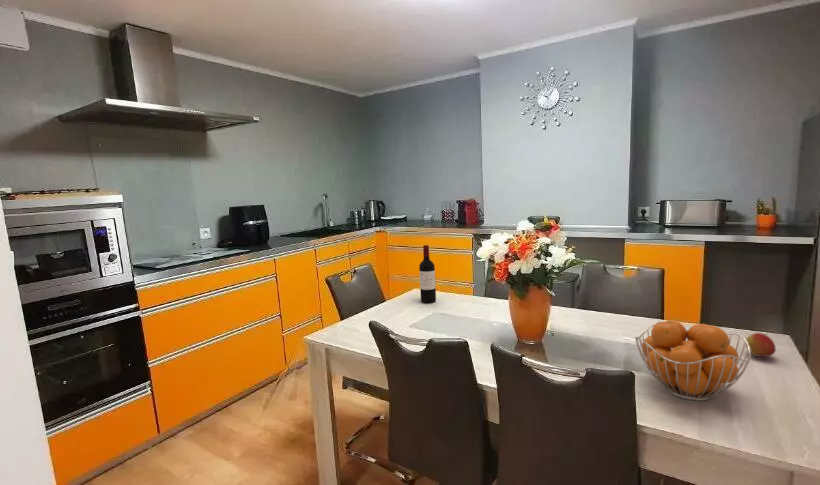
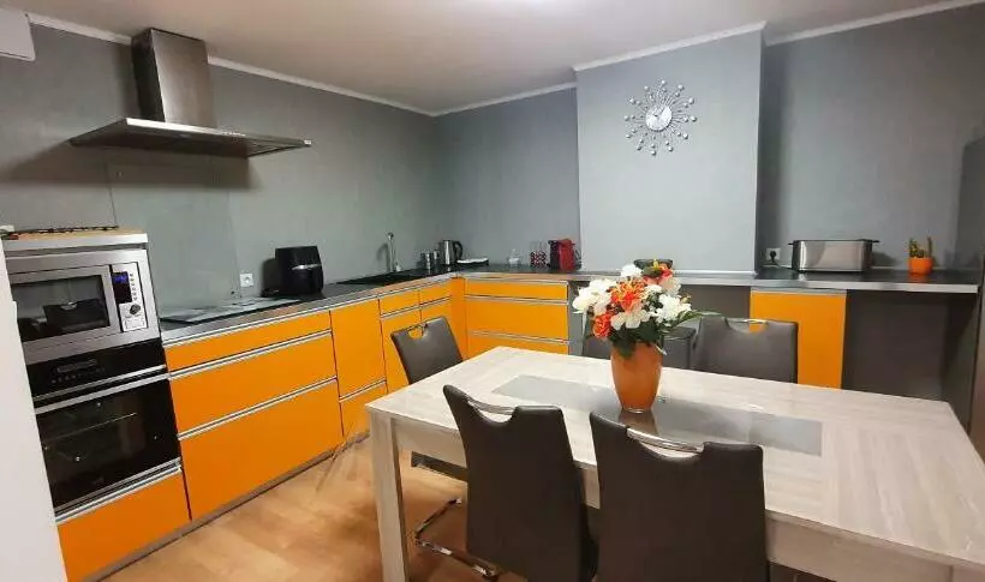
- fruit basket [634,319,752,402]
- wine bottle [418,244,437,304]
- apple [745,332,777,358]
